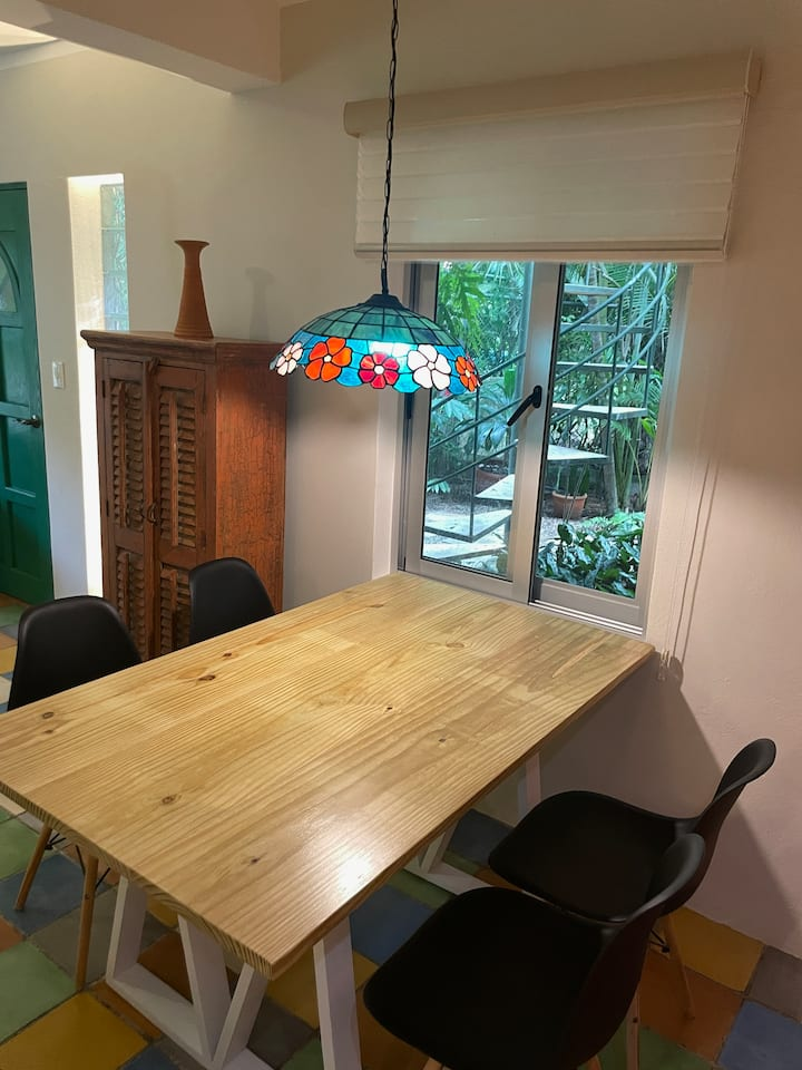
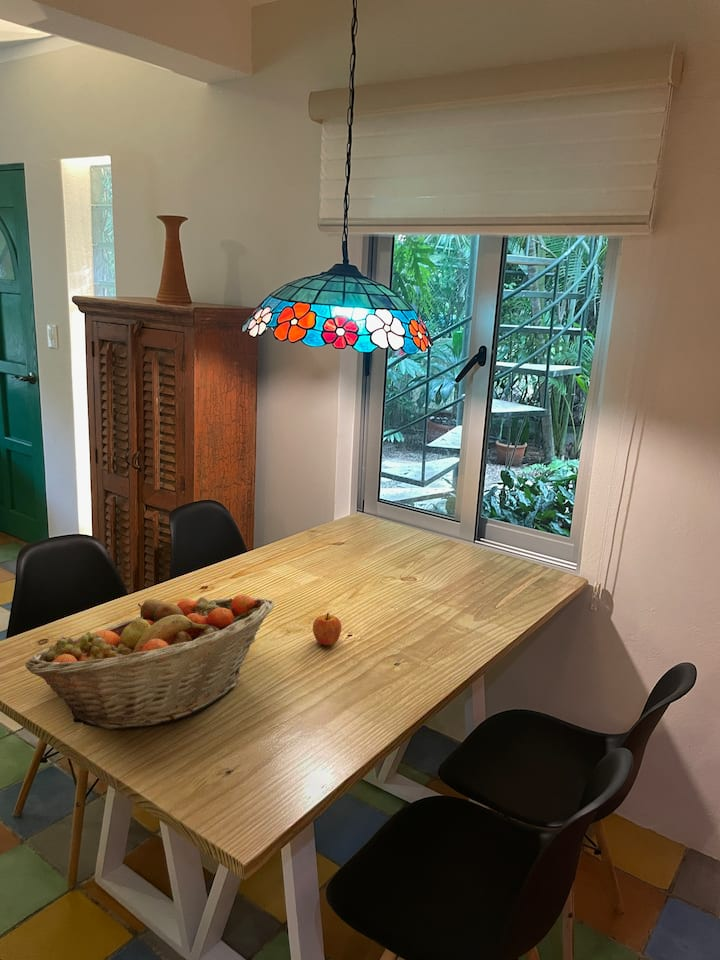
+ fruit basket [24,593,275,730]
+ apple [312,612,342,646]
